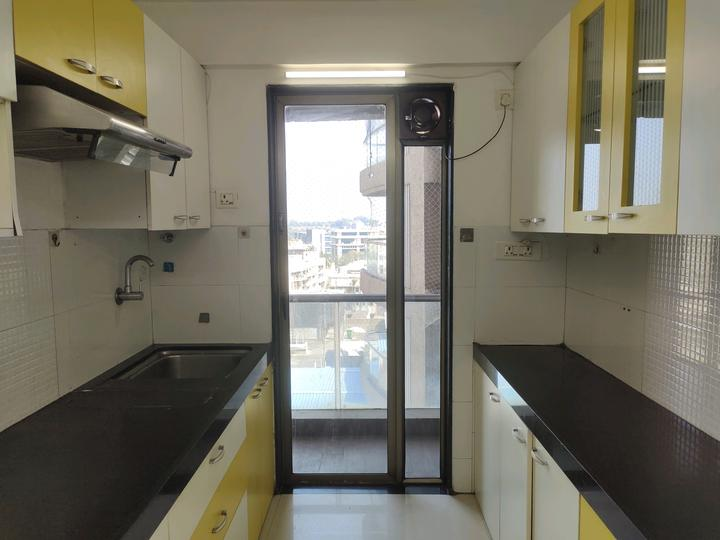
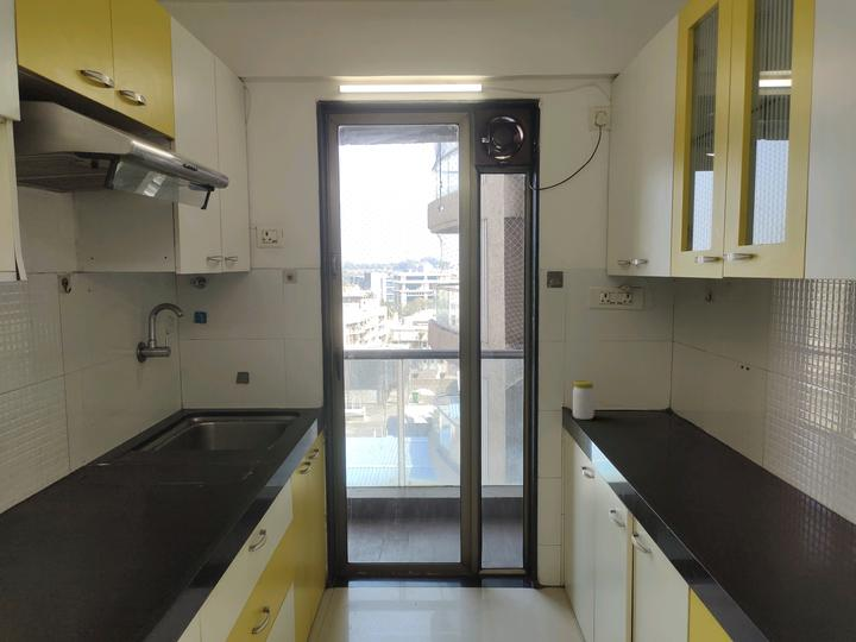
+ jar [572,379,596,421]
